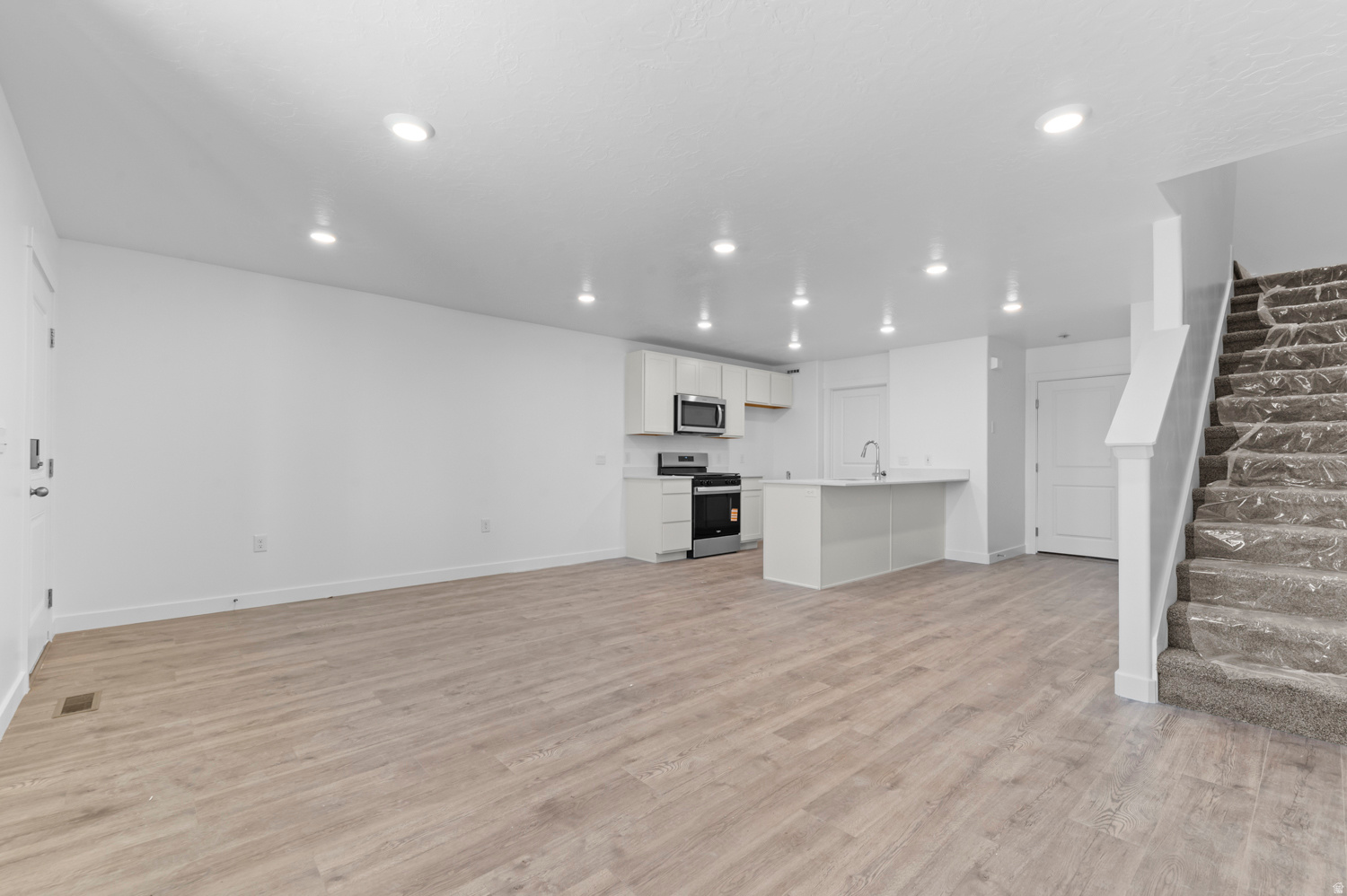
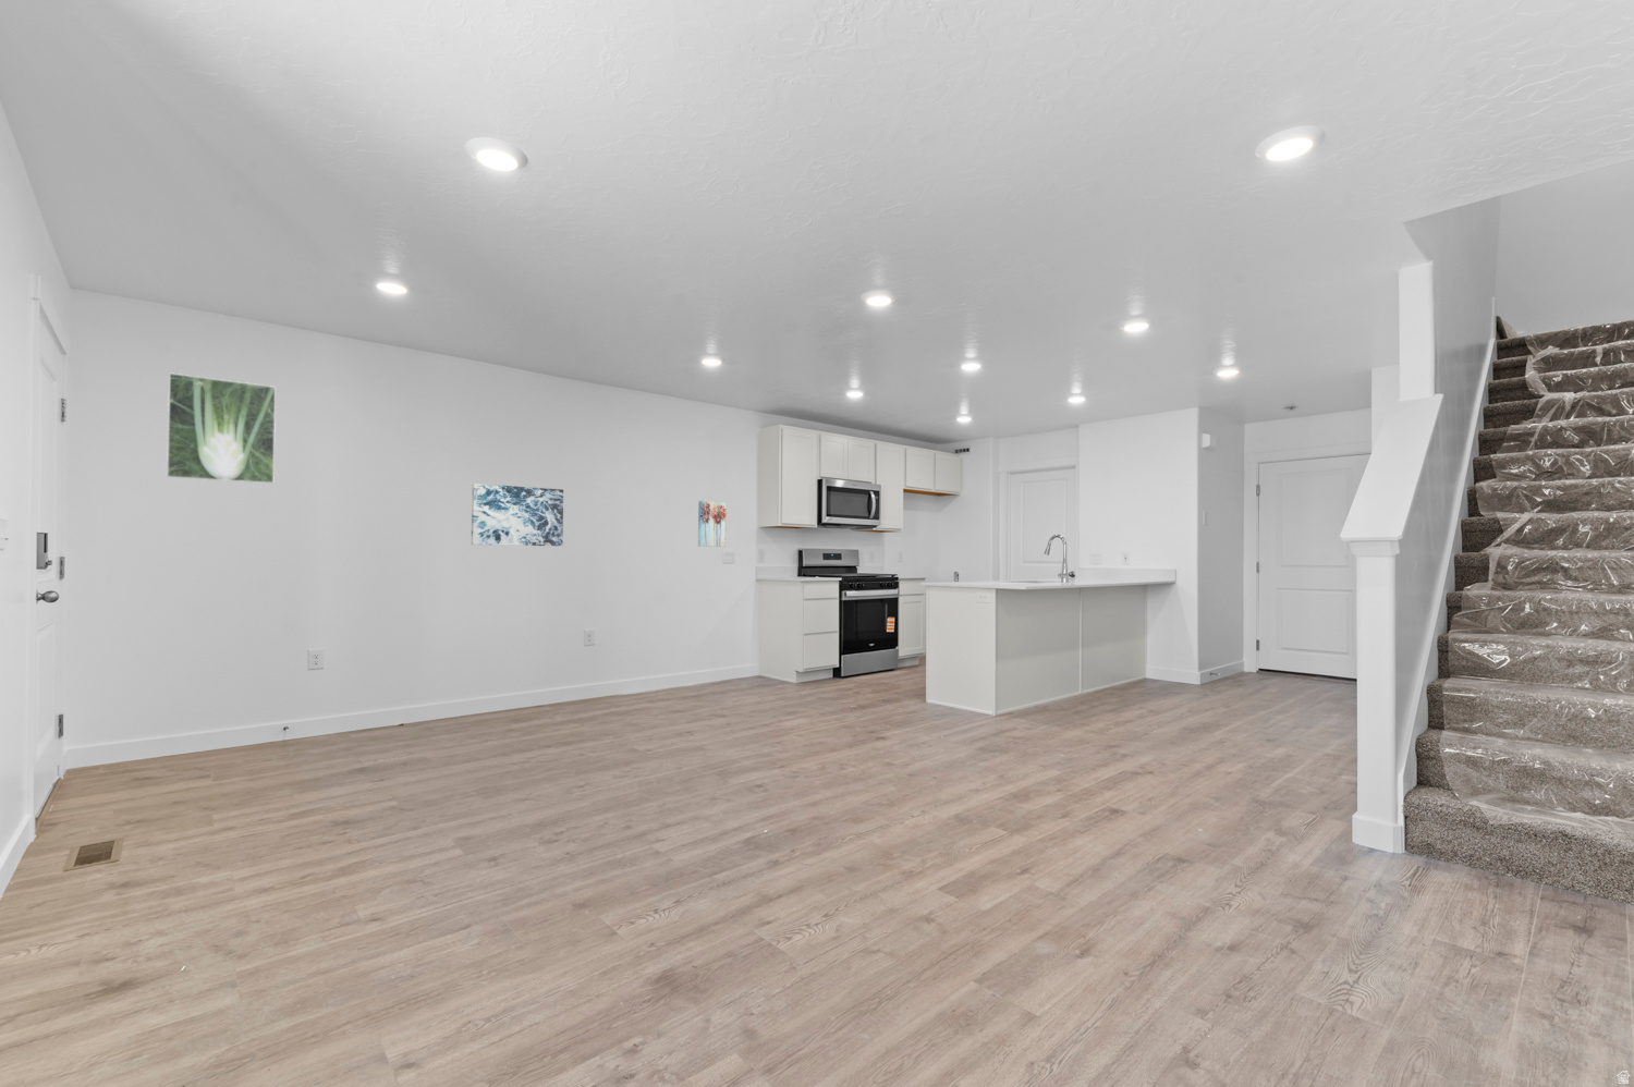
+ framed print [165,371,277,485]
+ wall art [698,500,728,548]
+ wall art [471,483,564,547]
